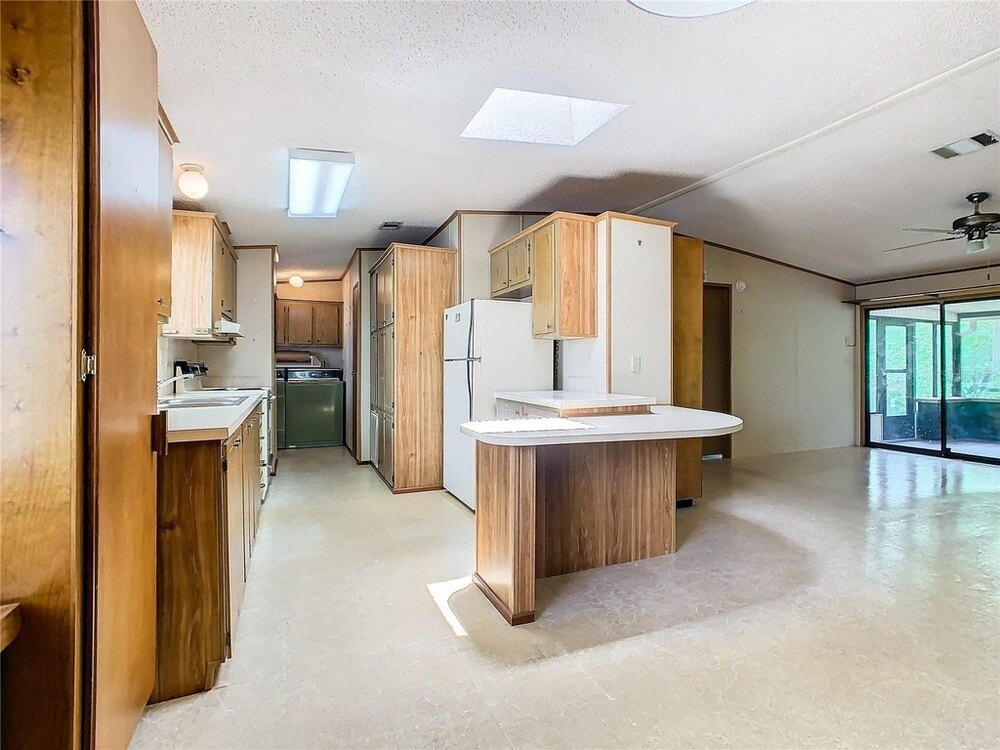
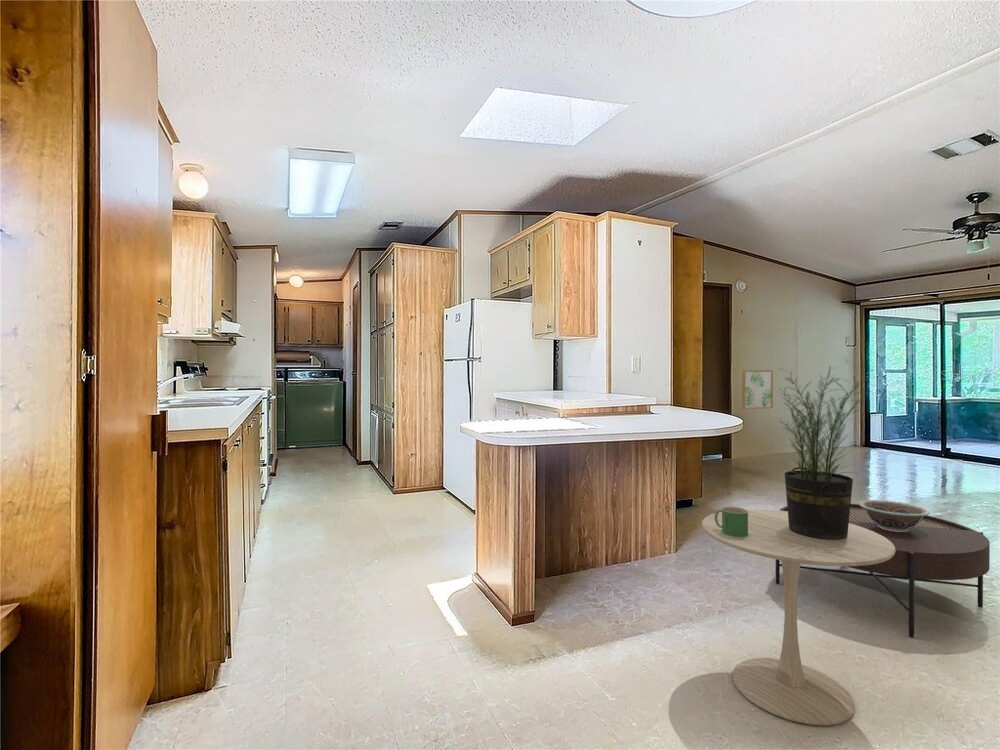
+ wall art [741,369,774,410]
+ mug [714,506,749,538]
+ coffee table [775,503,991,638]
+ potted plant [776,366,874,540]
+ decorative bowl [858,499,931,532]
+ side table [701,508,895,726]
